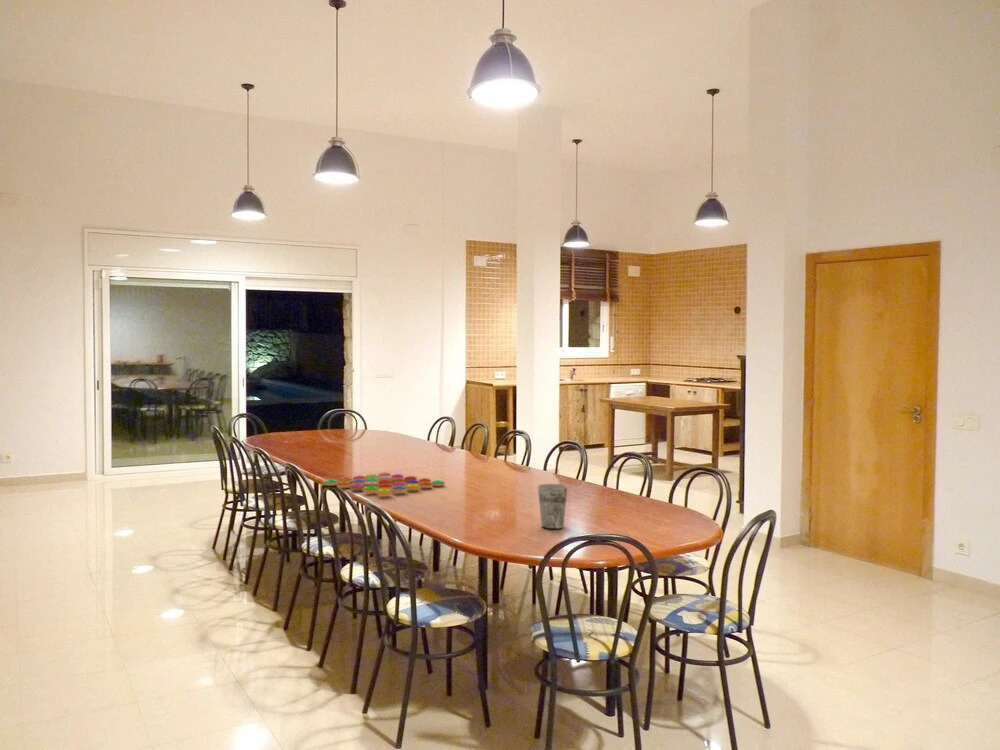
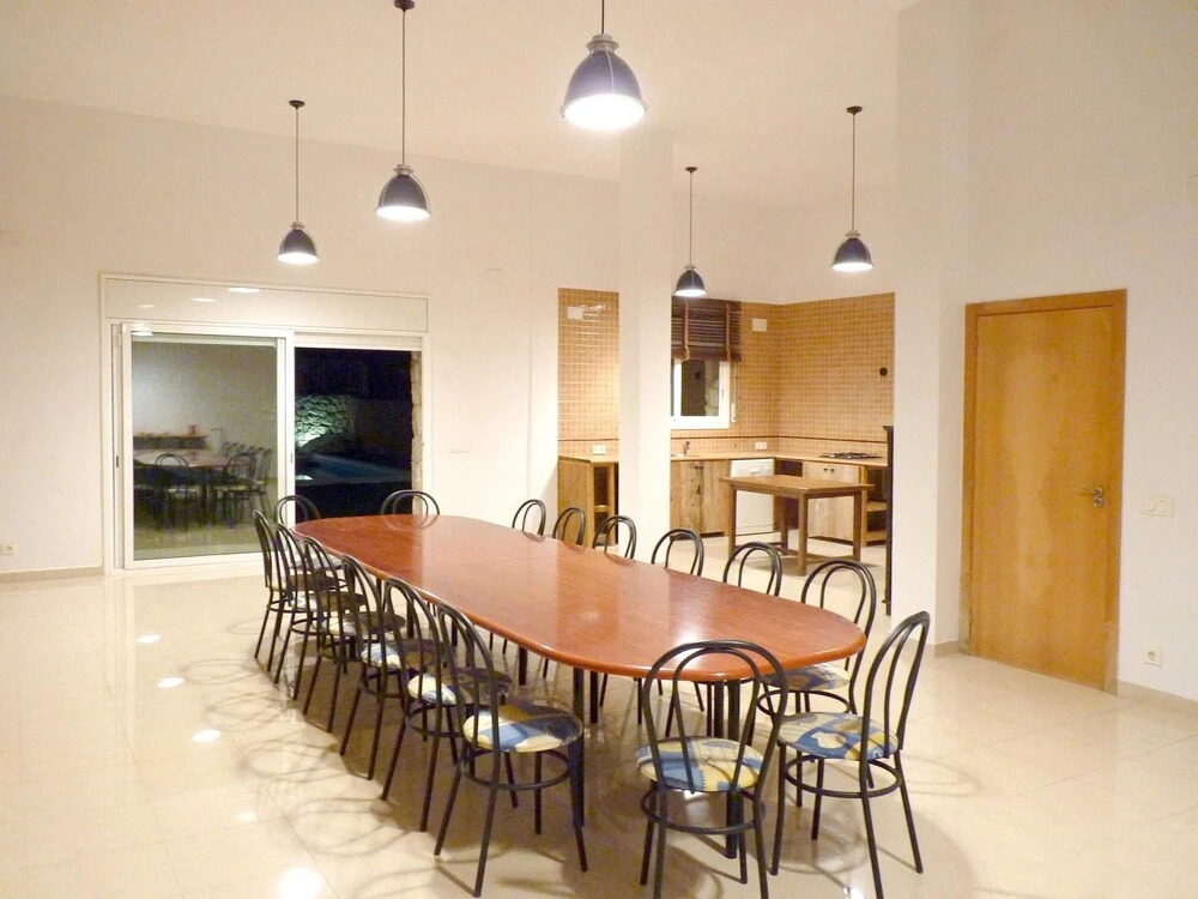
- cup [537,483,569,530]
- board game [324,471,446,496]
